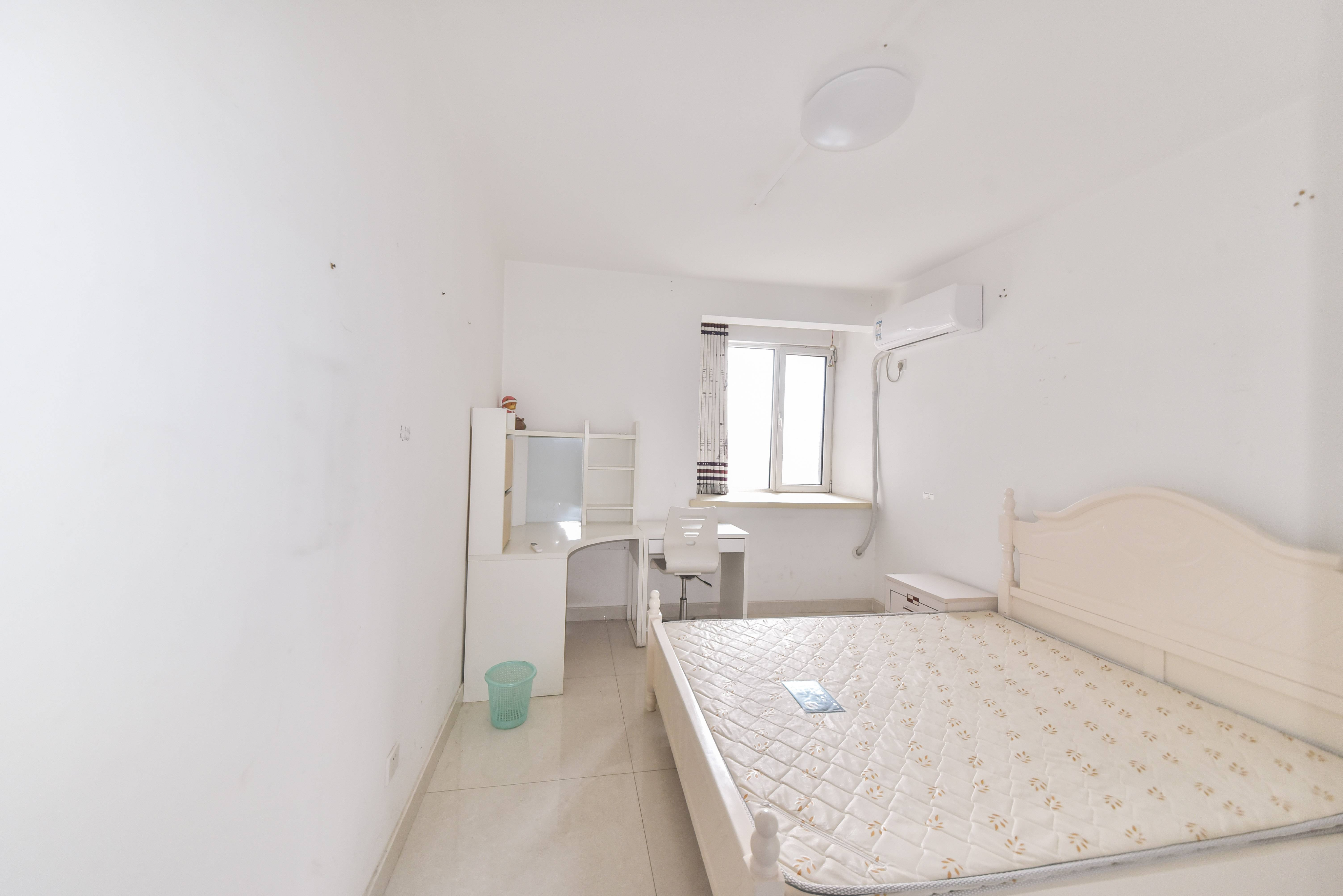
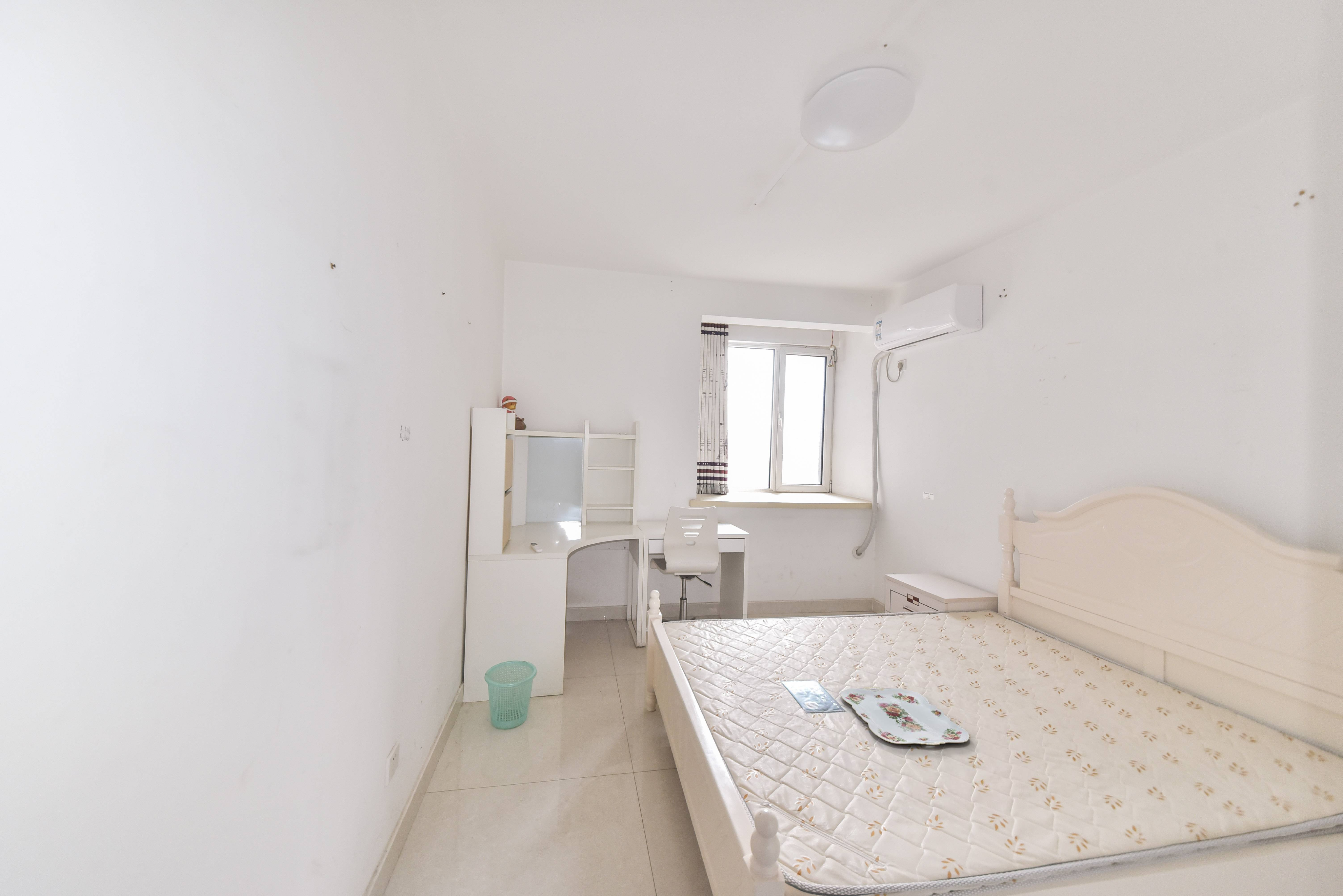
+ serving tray [840,686,970,746]
